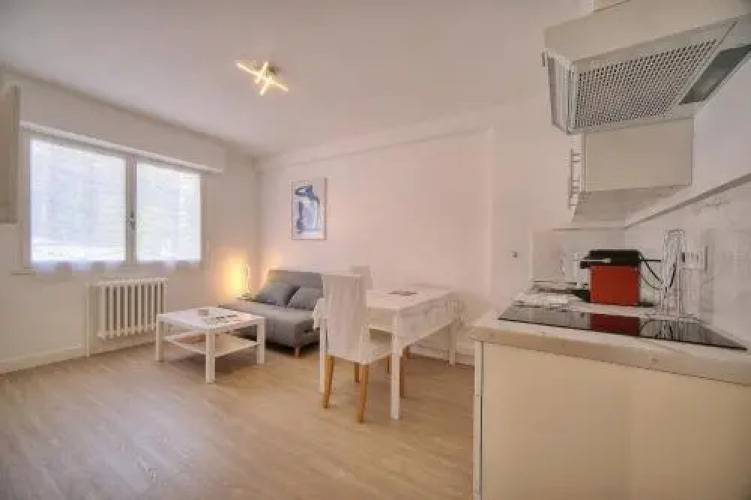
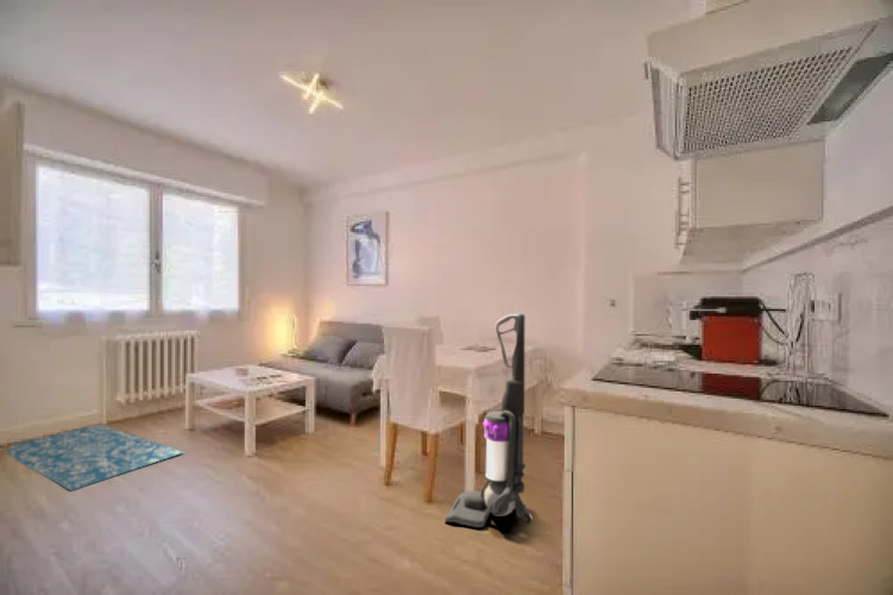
+ vacuum cleaner [444,313,533,528]
+ rug [5,422,185,493]
